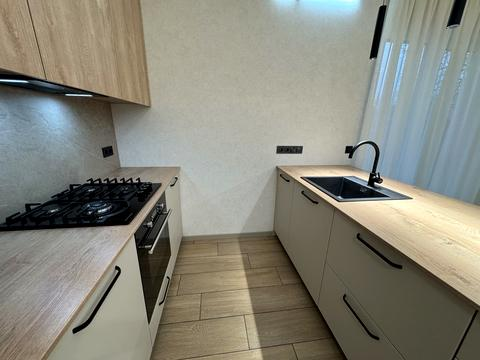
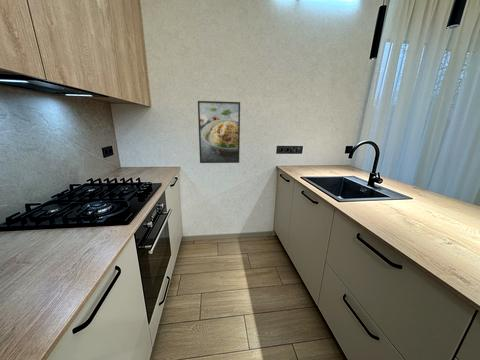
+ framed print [197,100,241,164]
